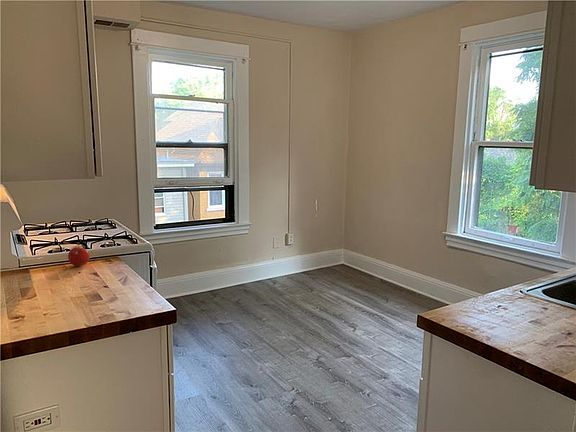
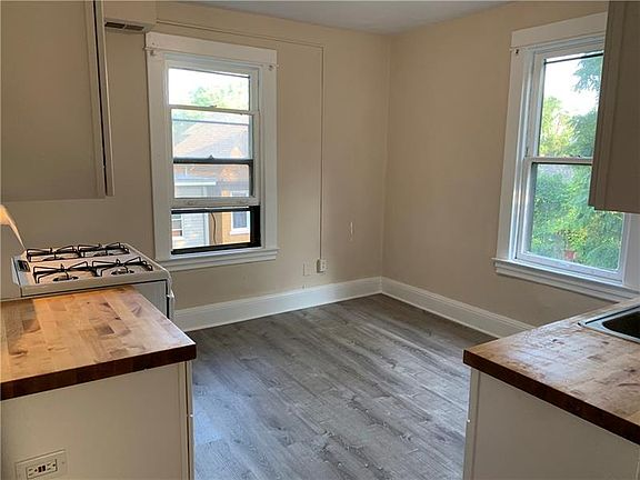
- fruit [67,244,91,267]
